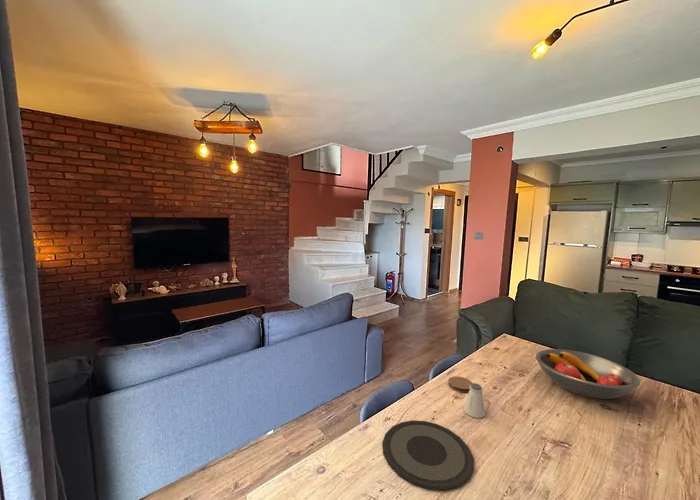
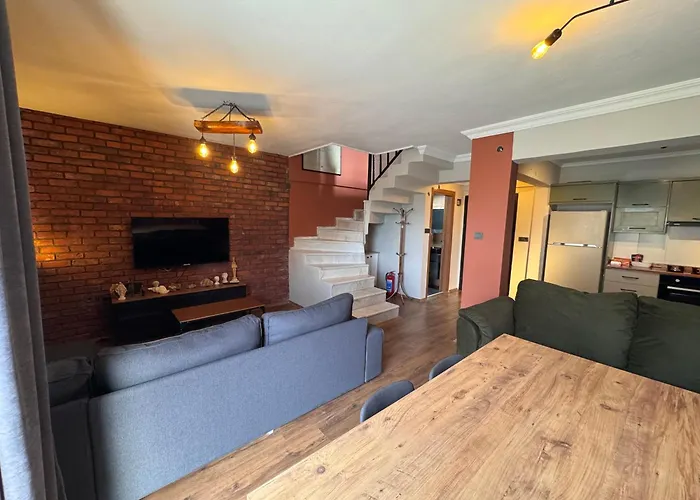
- plate [381,419,475,491]
- coaster [447,375,473,393]
- fruit bowl [535,348,641,400]
- saltshaker [463,382,486,419]
